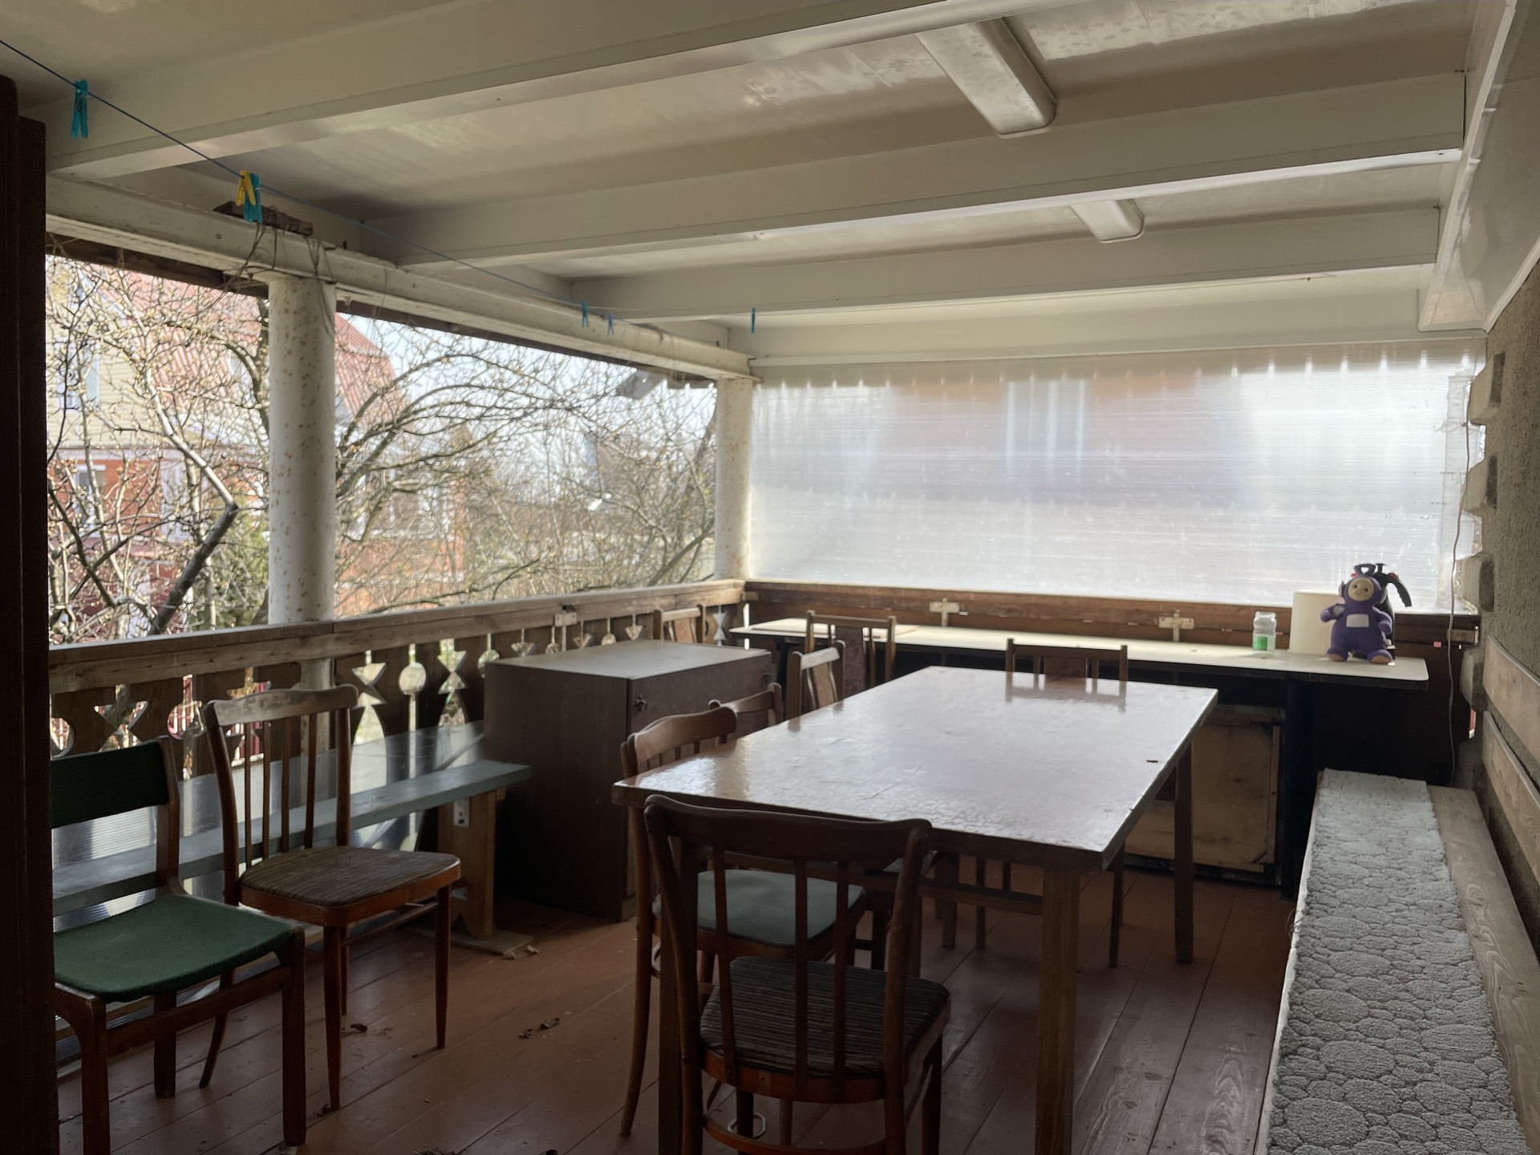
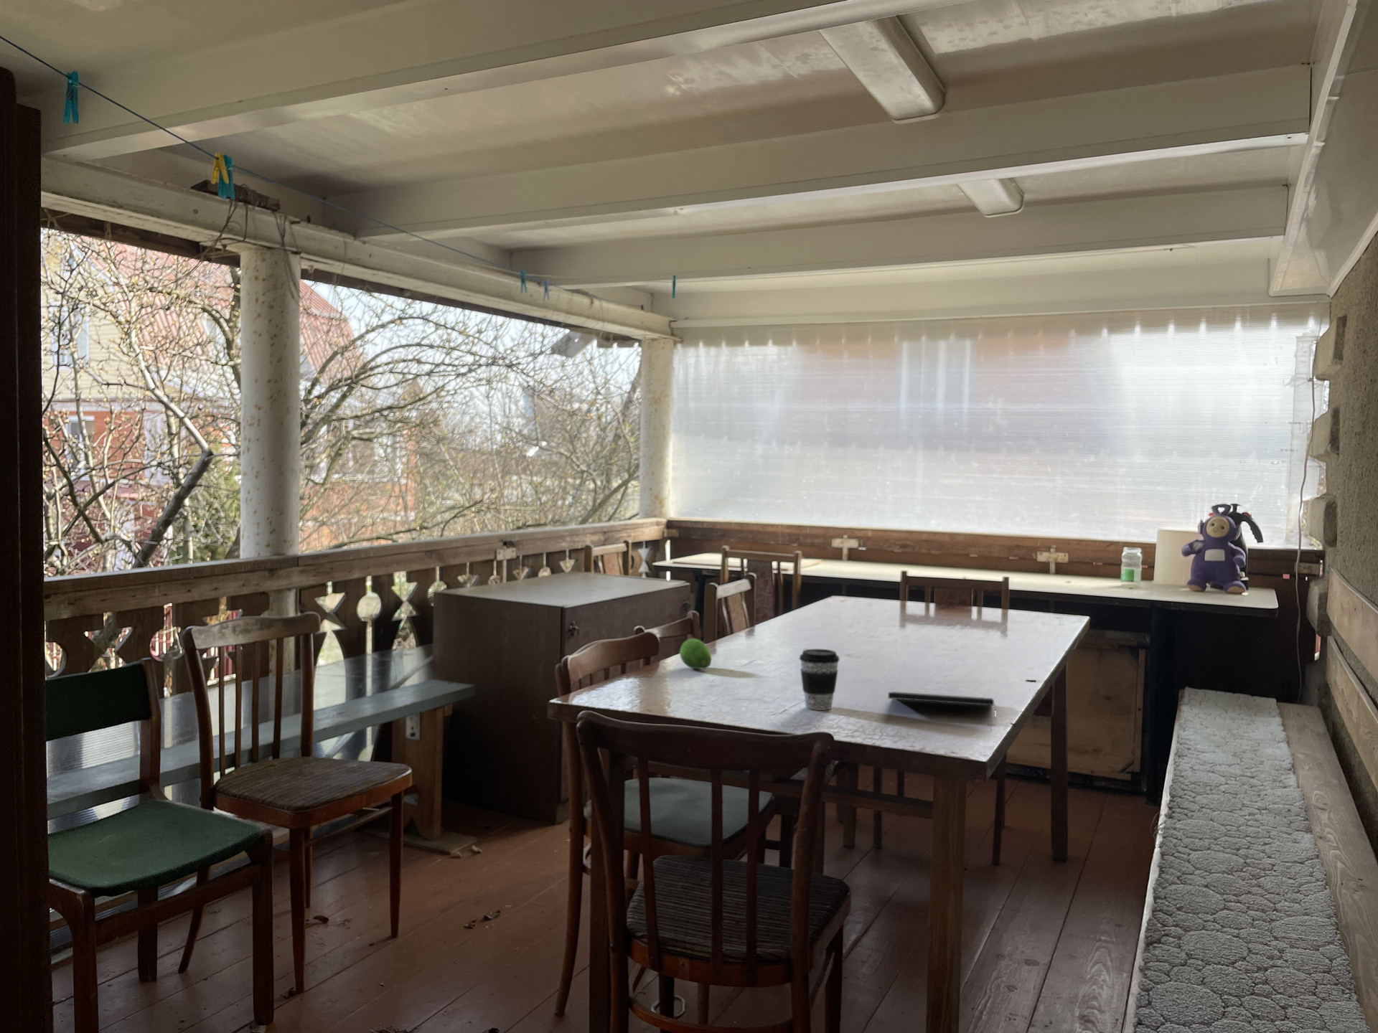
+ coffee cup [799,649,841,711]
+ fruit [679,638,713,669]
+ notepad [888,691,997,719]
